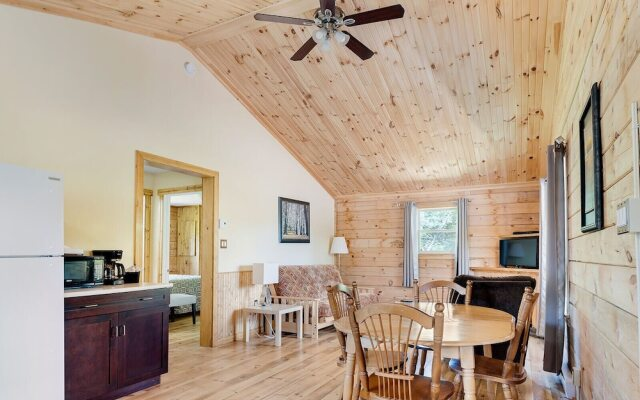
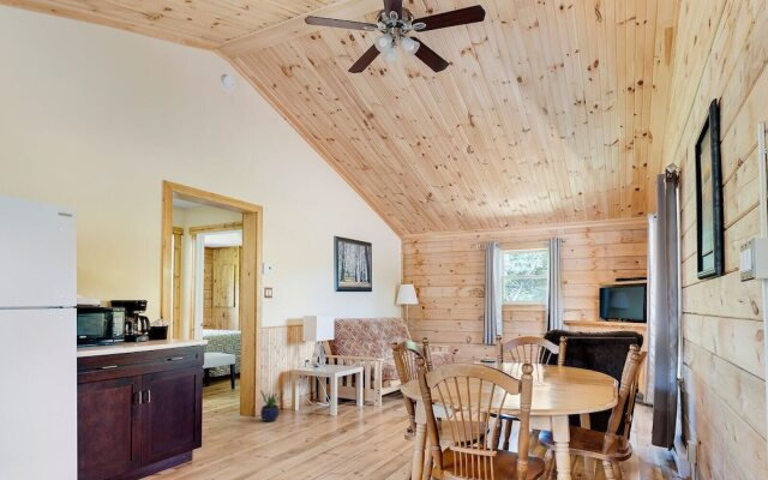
+ potted plant [259,388,284,422]
